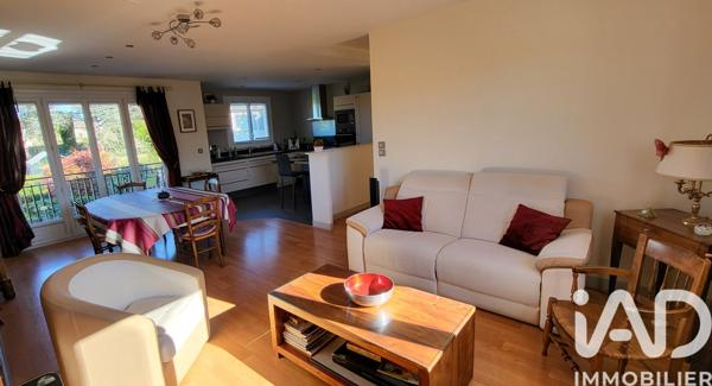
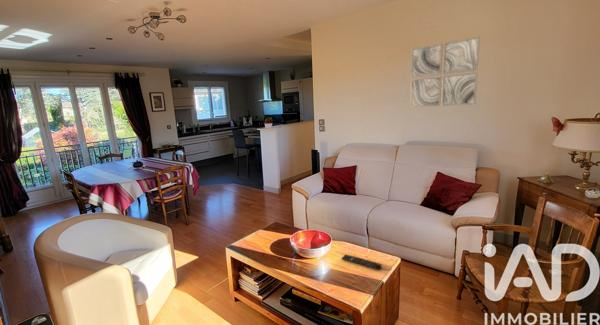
+ remote control [341,253,382,271]
+ wall art [409,36,481,108]
